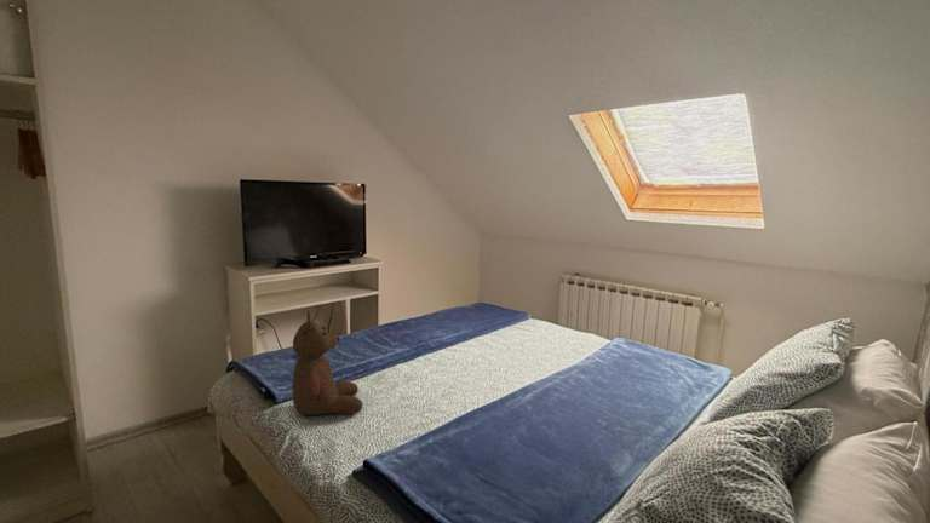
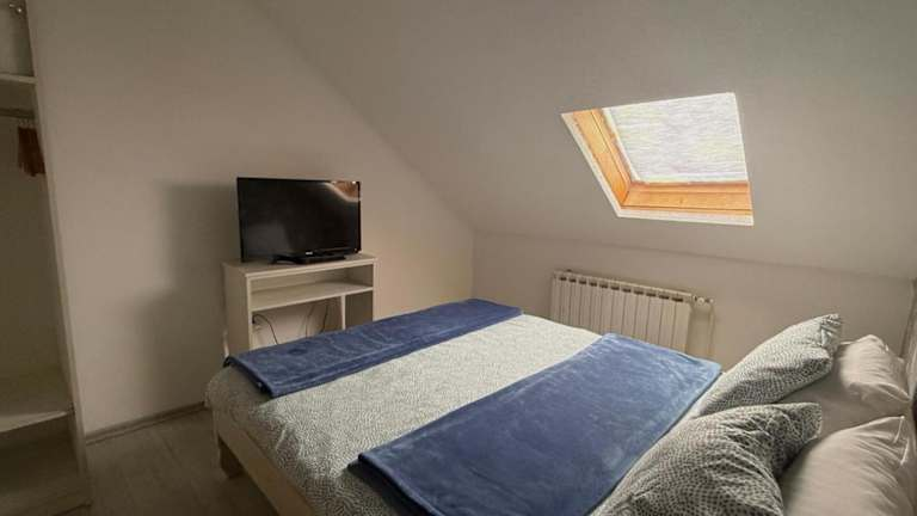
- teddy bear [291,309,363,416]
